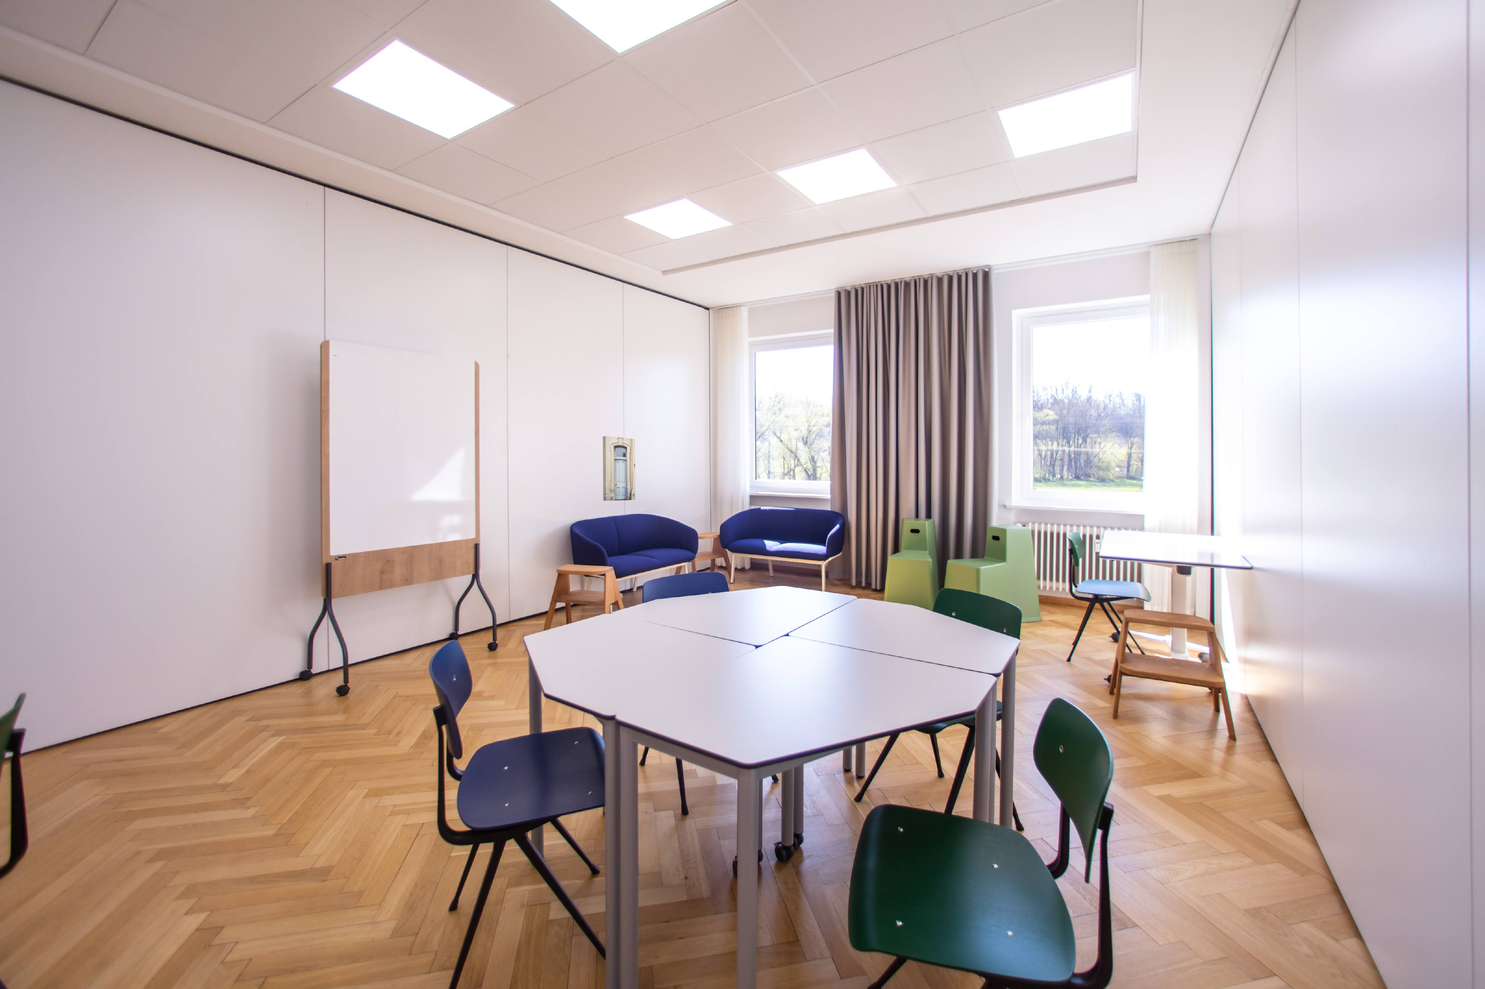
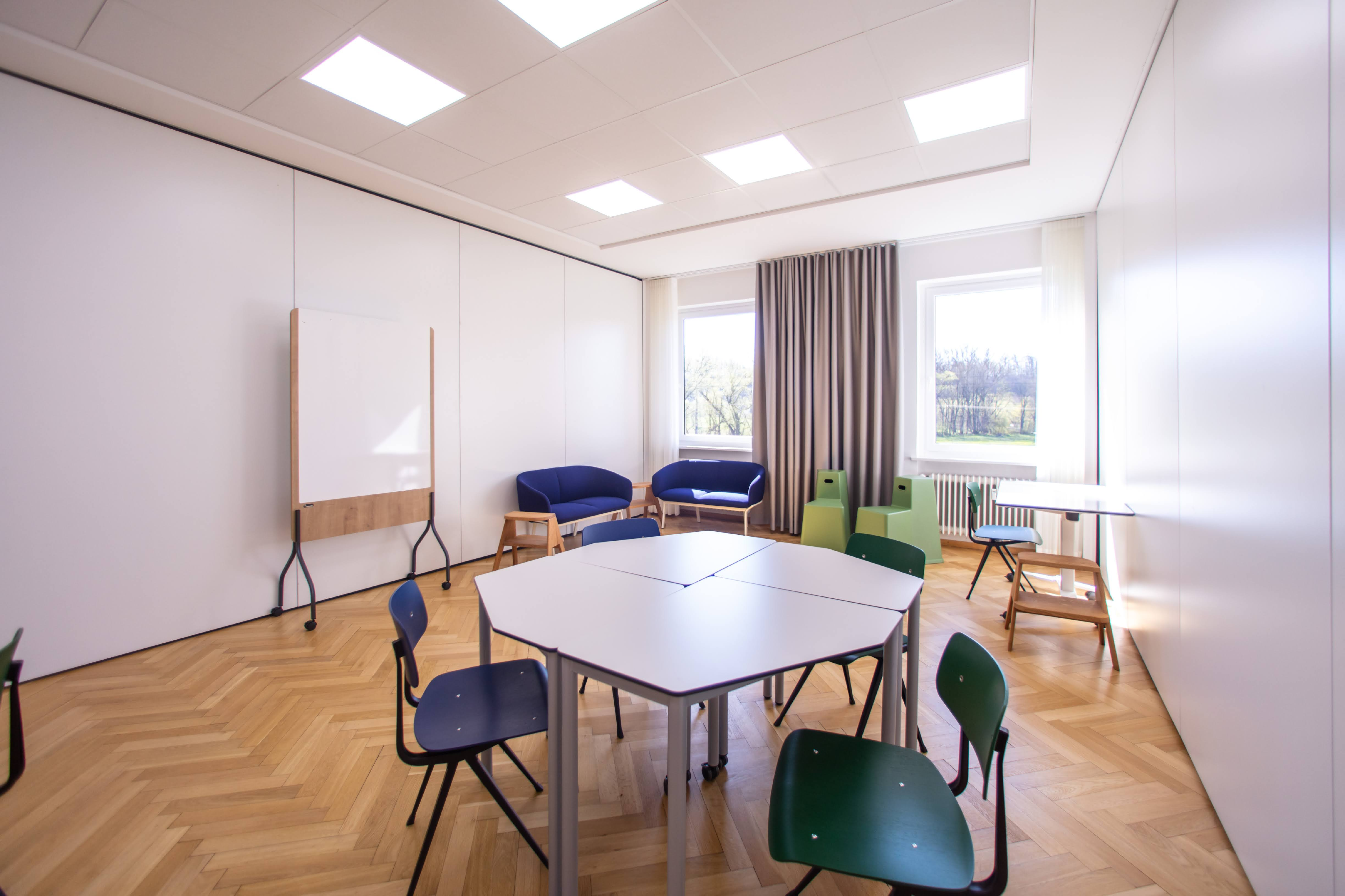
- wall art [603,436,636,501]
